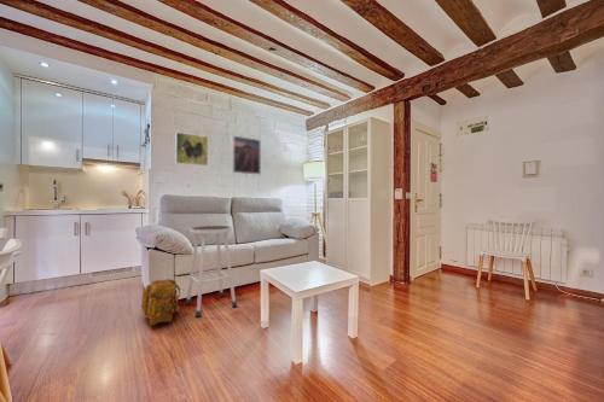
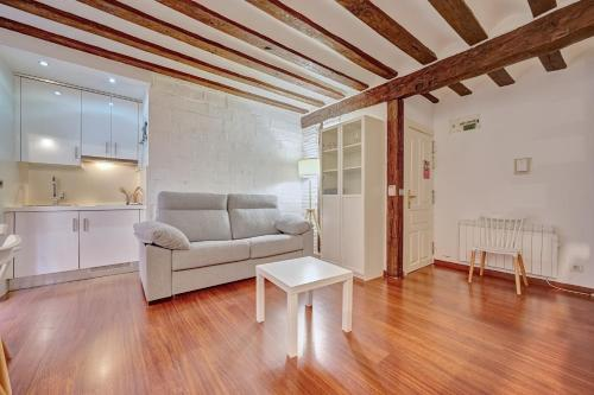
- backpack [140,278,182,326]
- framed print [174,132,209,167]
- stool [184,225,238,319]
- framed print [231,134,262,176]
